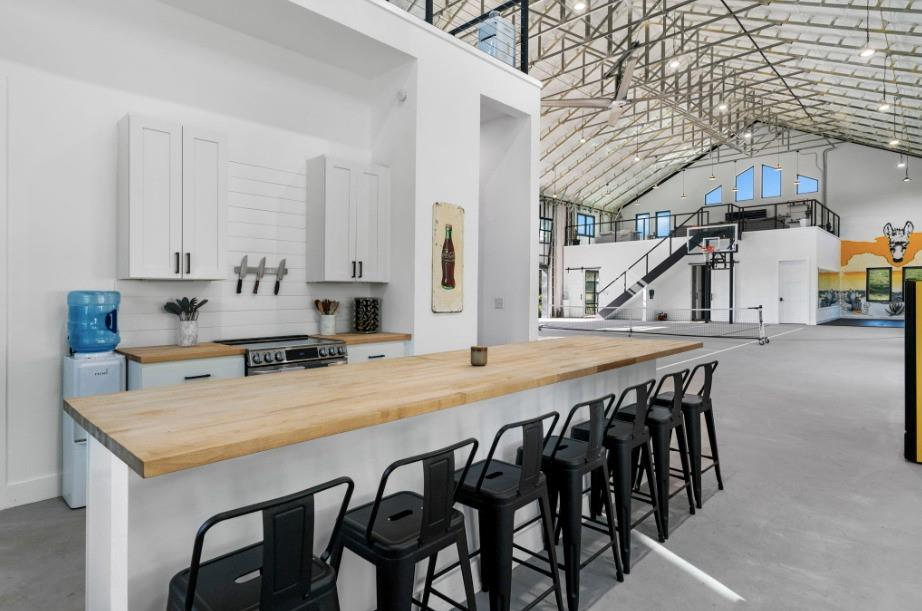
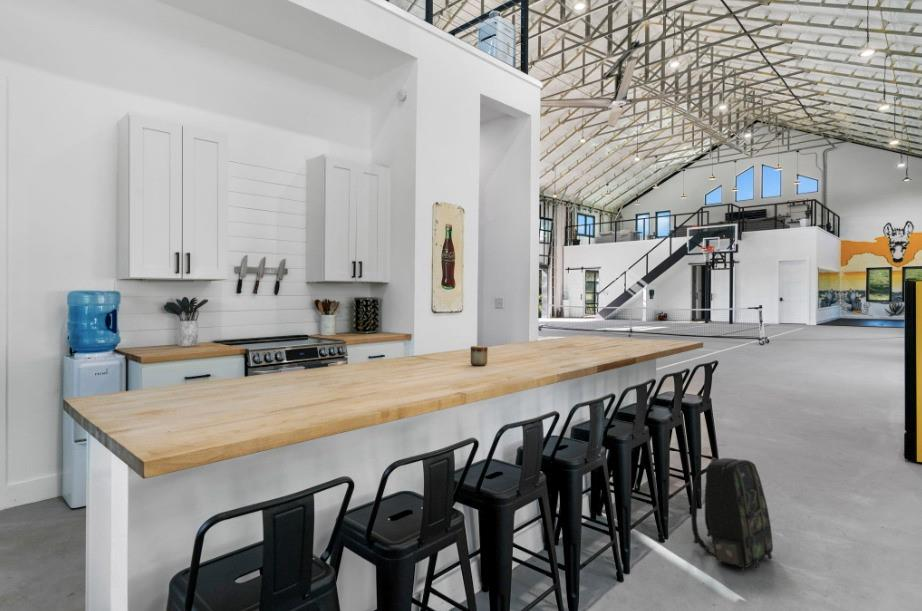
+ backpack [690,457,774,575]
